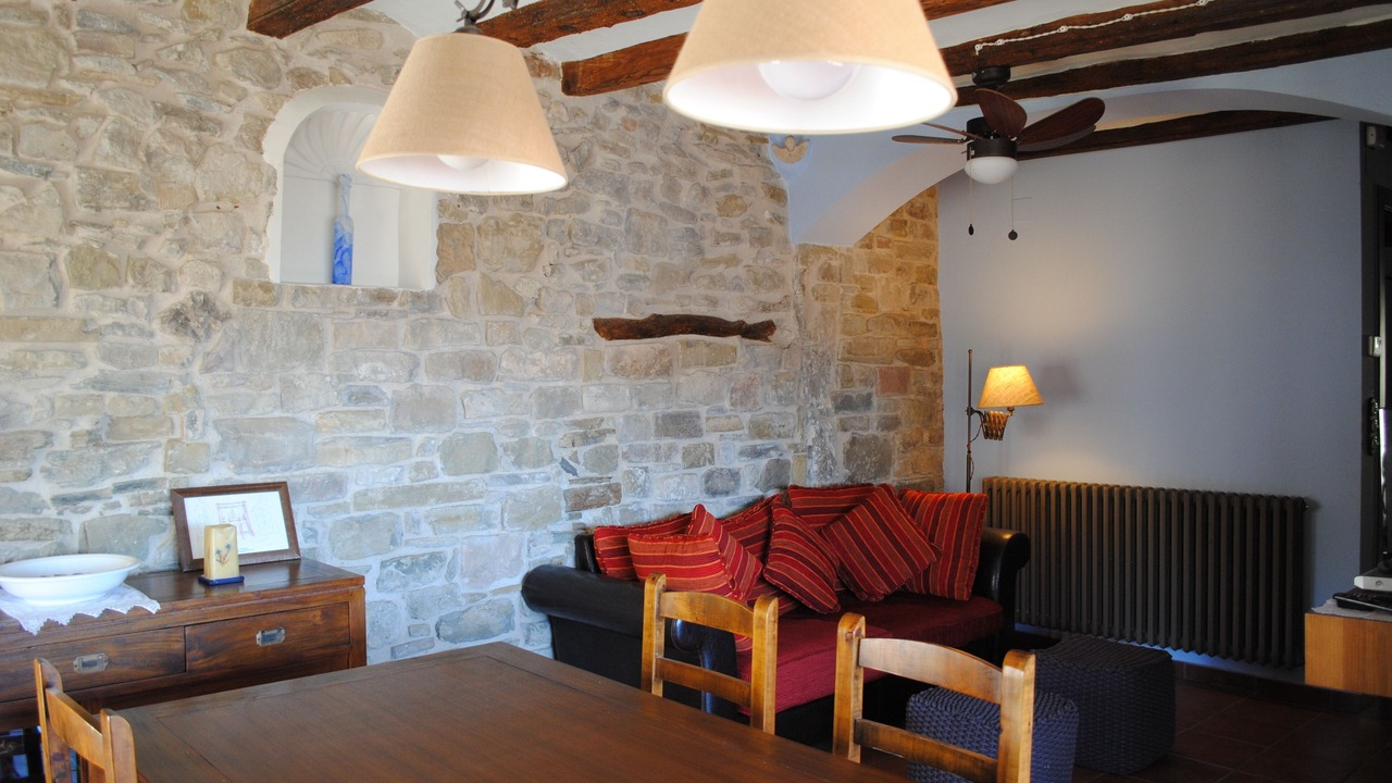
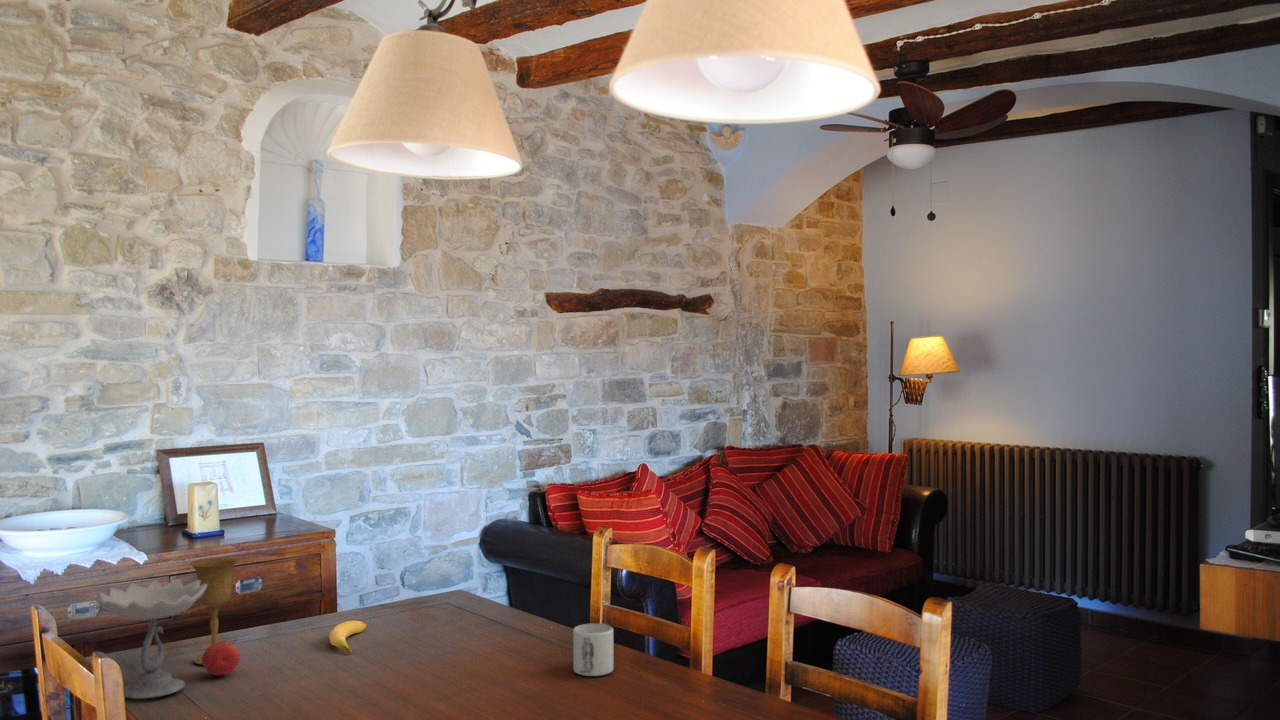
+ banana [328,620,367,654]
+ mug [572,623,614,677]
+ goblet [94,556,241,700]
